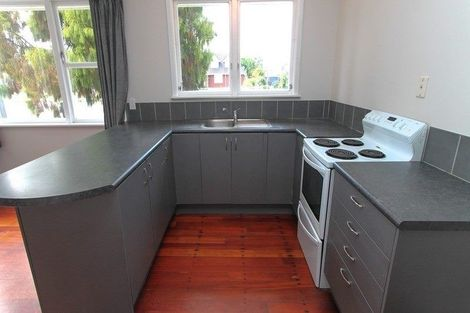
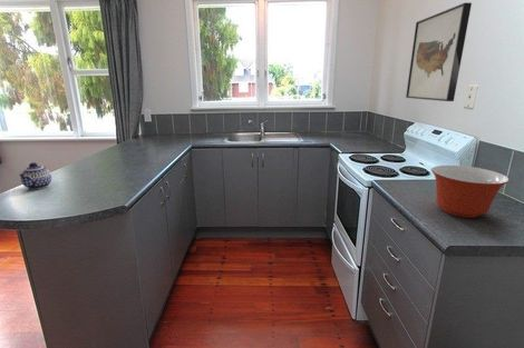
+ wall art [405,2,473,102]
+ mixing bowl [430,165,511,219]
+ teapot [18,161,52,190]
